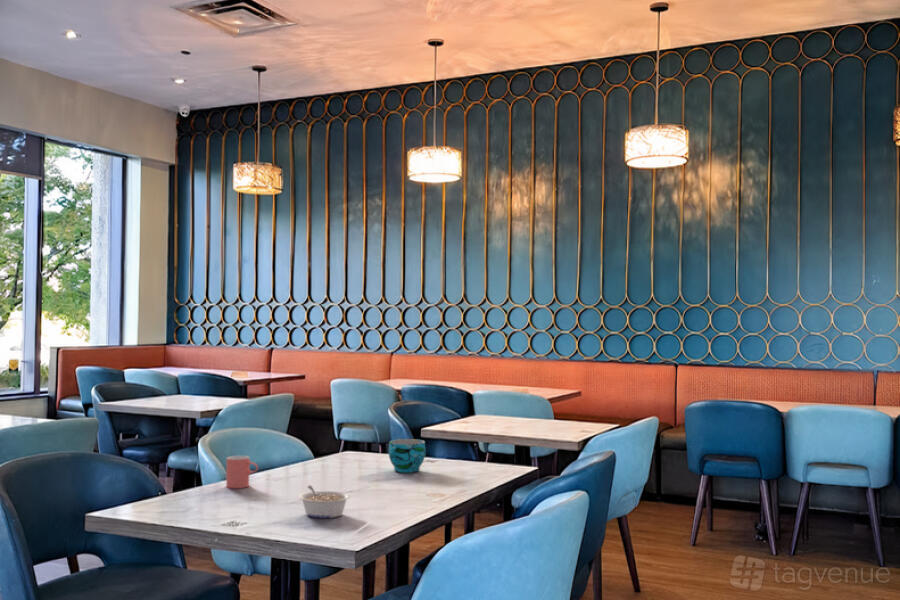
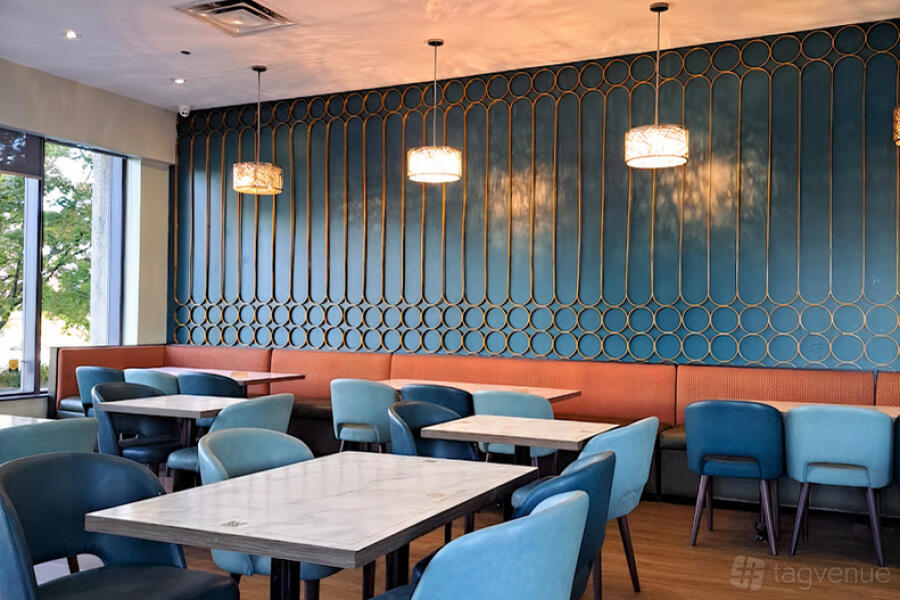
- cup [388,438,426,473]
- legume [298,484,351,519]
- cup [225,455,259,489]
